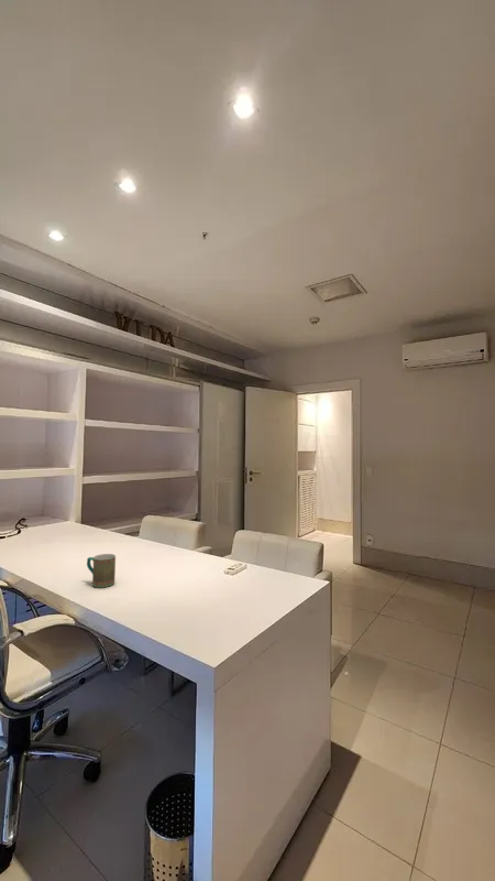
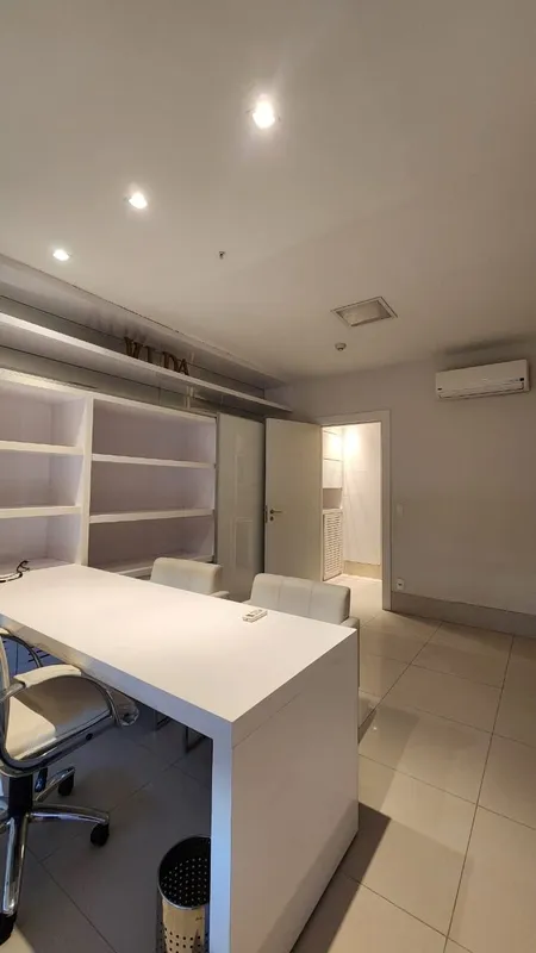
- mug [86,553,117,588]
